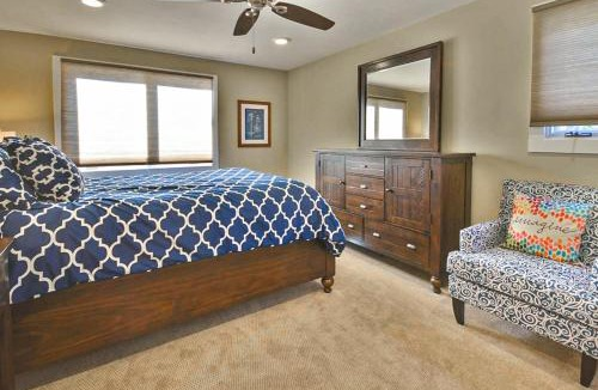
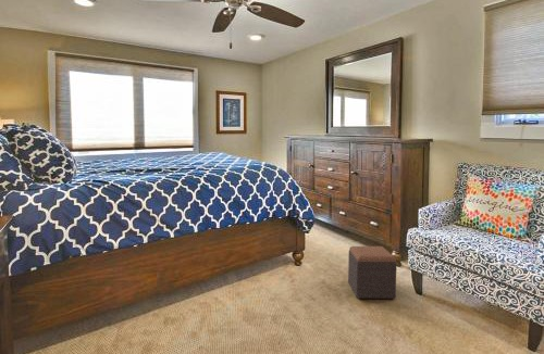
+ footstool [347,245,398,300]
